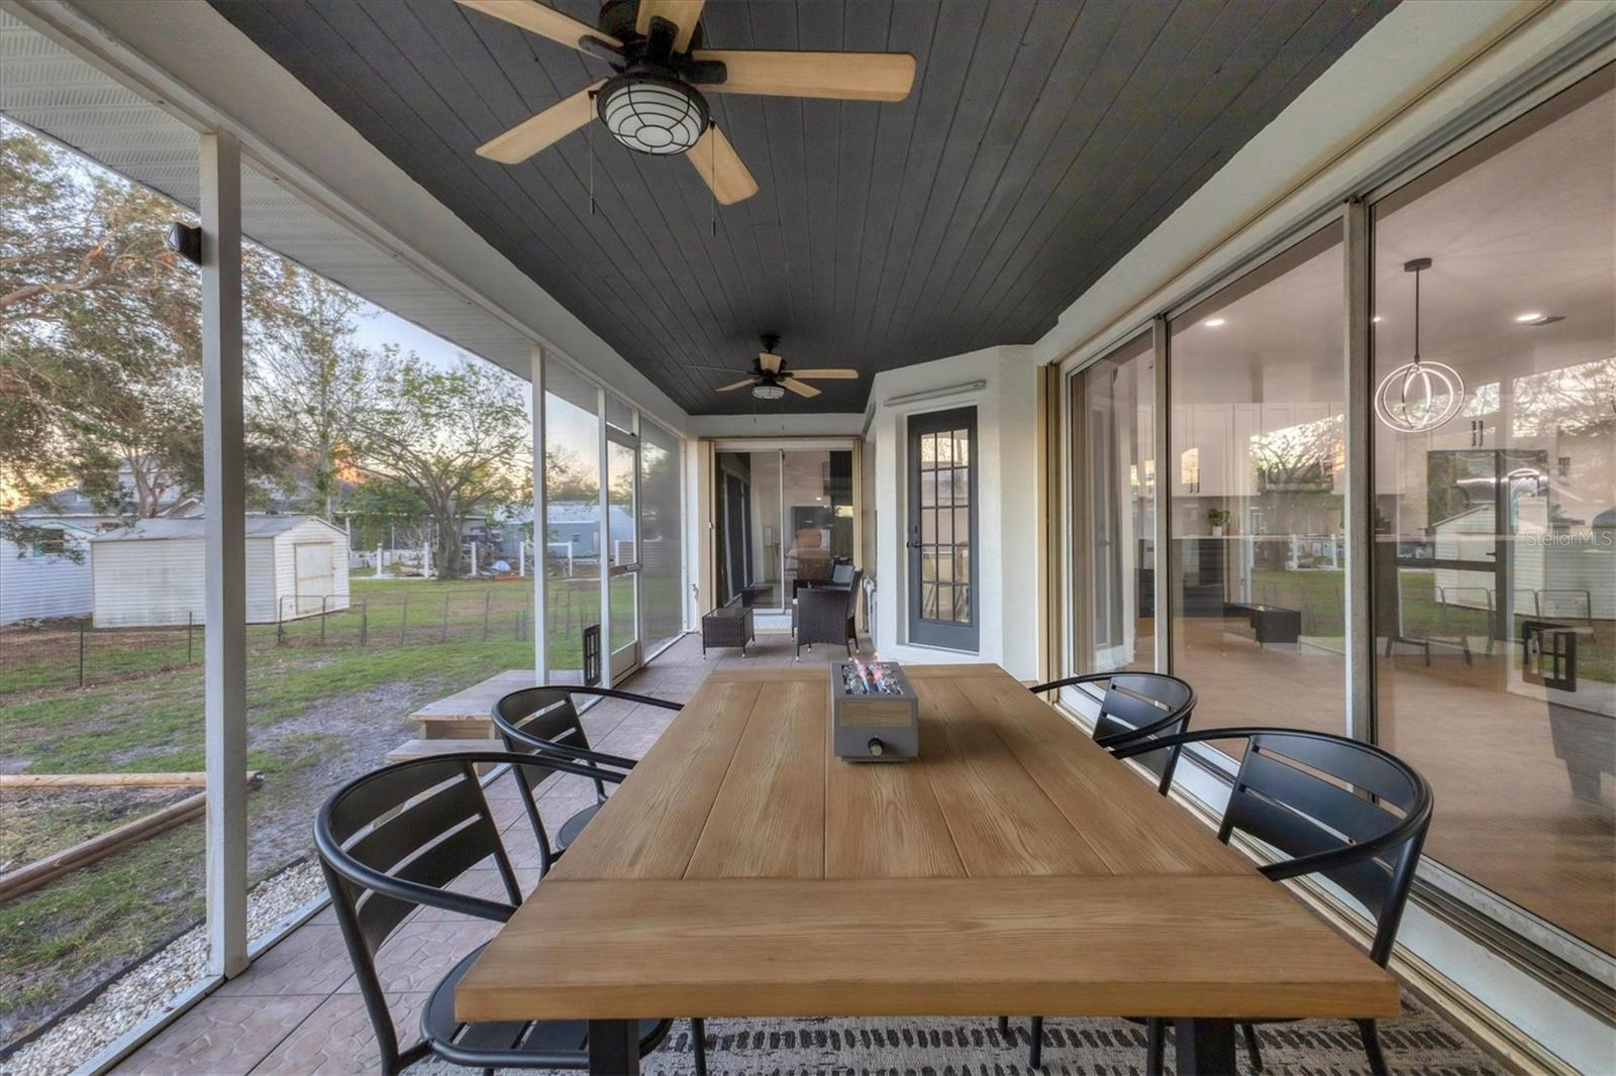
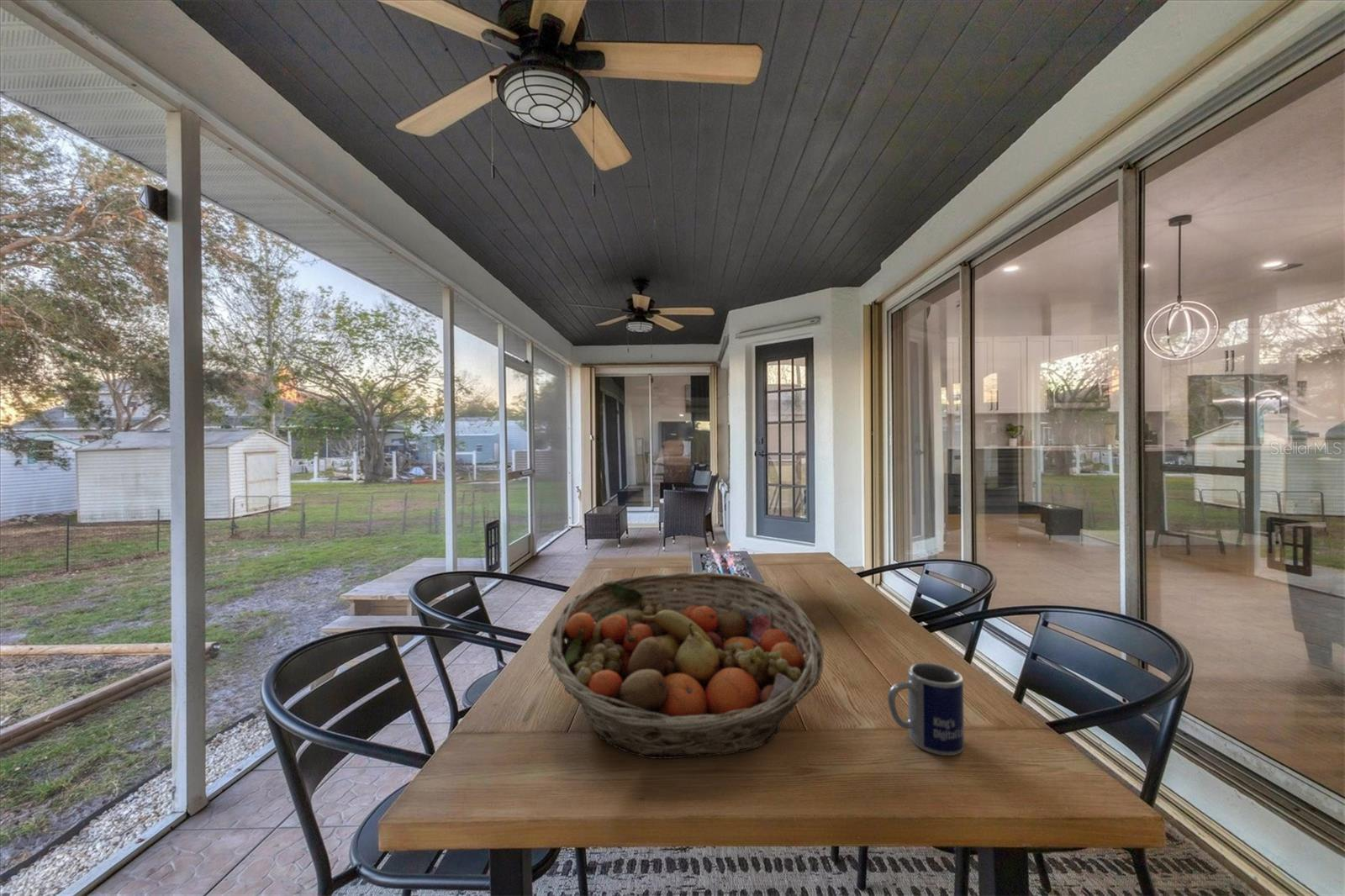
+ mug [887,661,965,756]
+ fruit basket [547,571,825,760]
